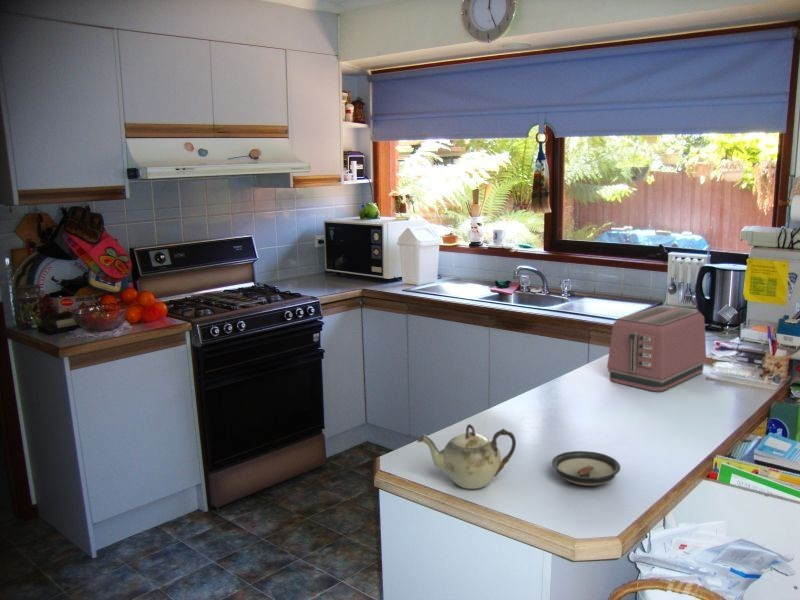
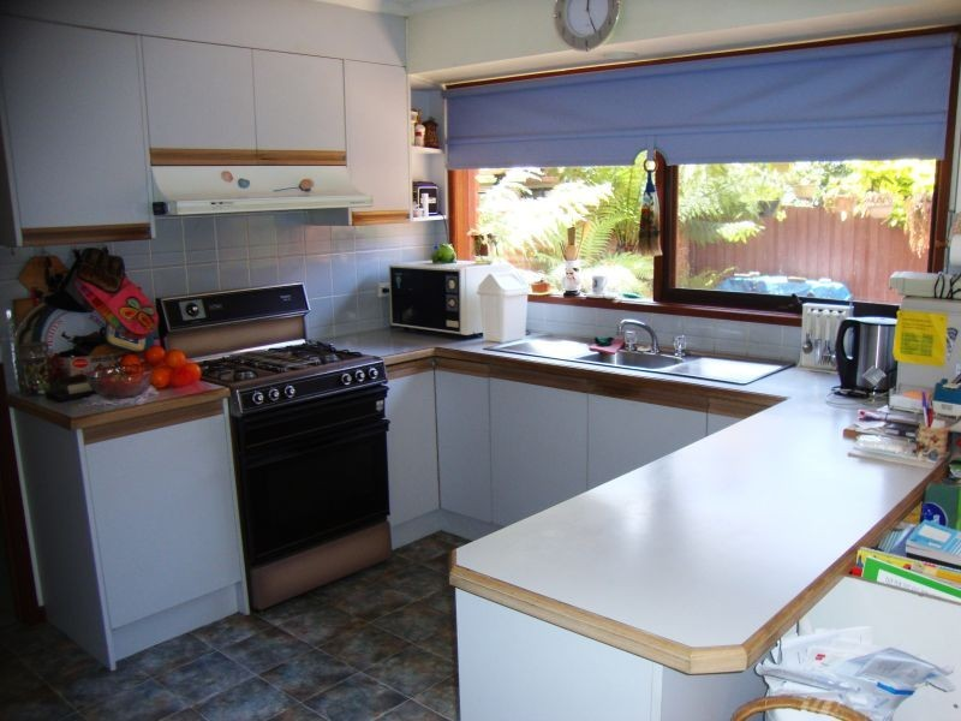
- teapot [416,423,517,490]
- saucer [551,450,621,487]
- toaster [606,305,707,392]
